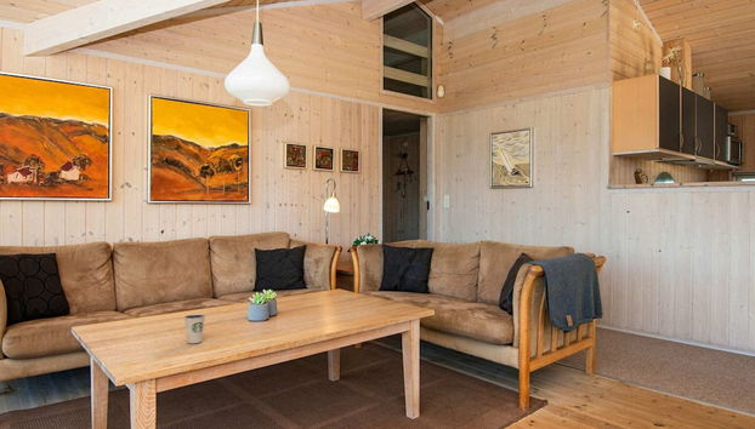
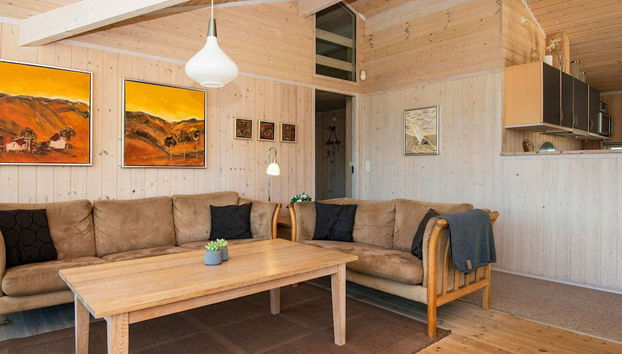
- dixie cup [183,313,206,344]
